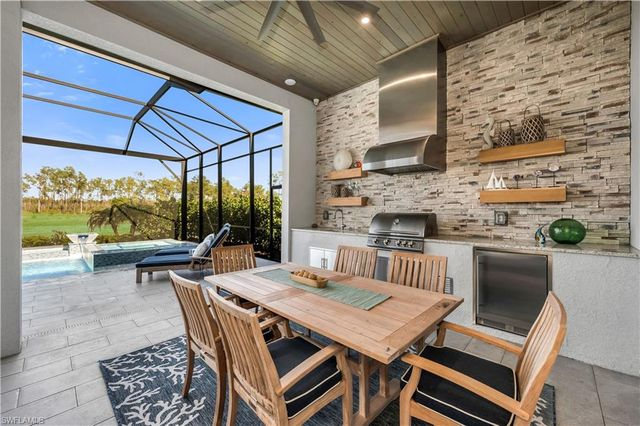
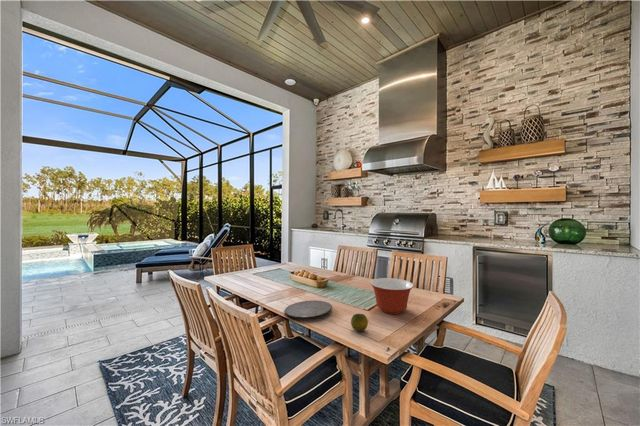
+ plate [284,300,333,319]
+ fruit [350,313,369,332]
+ mixing bowl [369,277,415,315]
